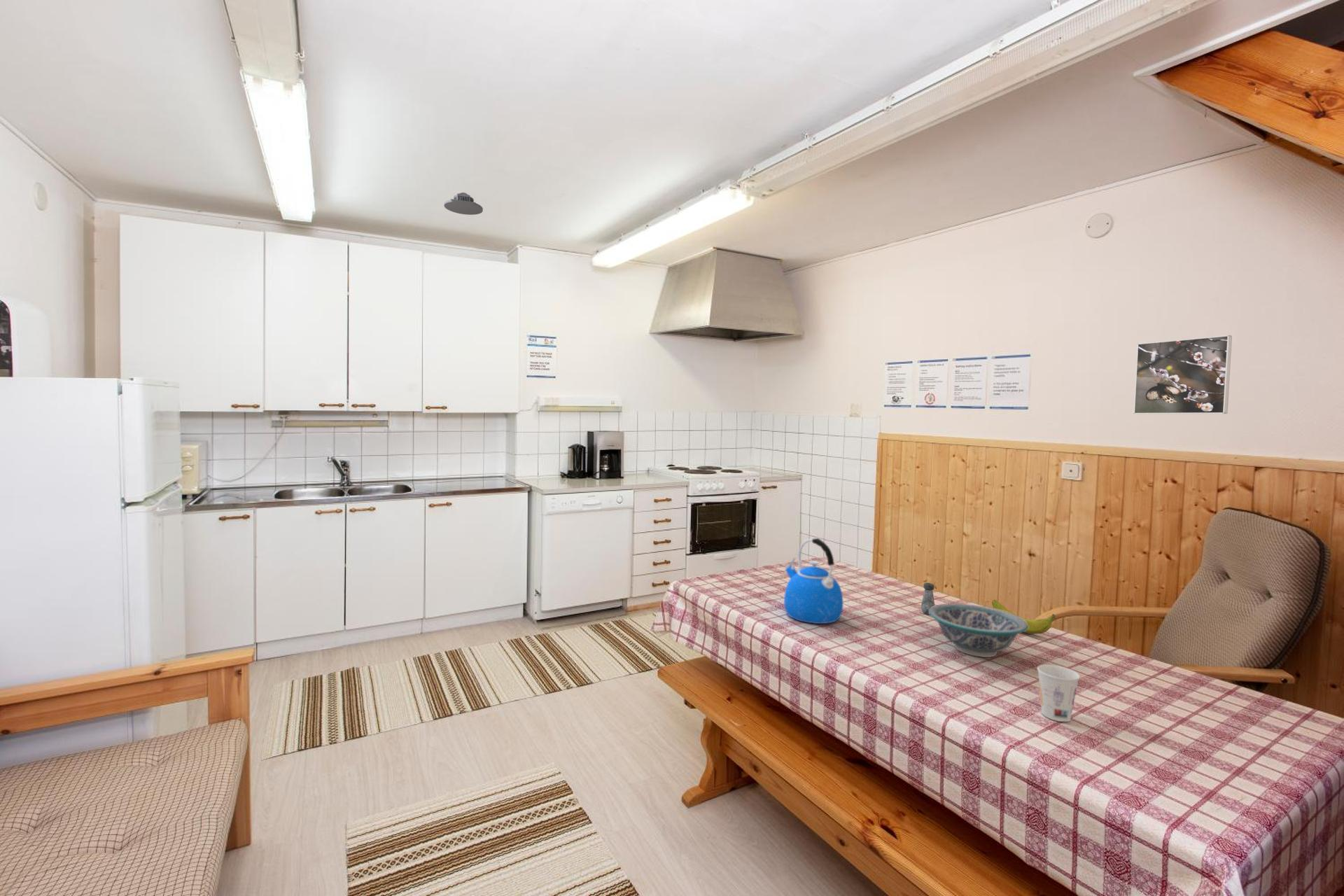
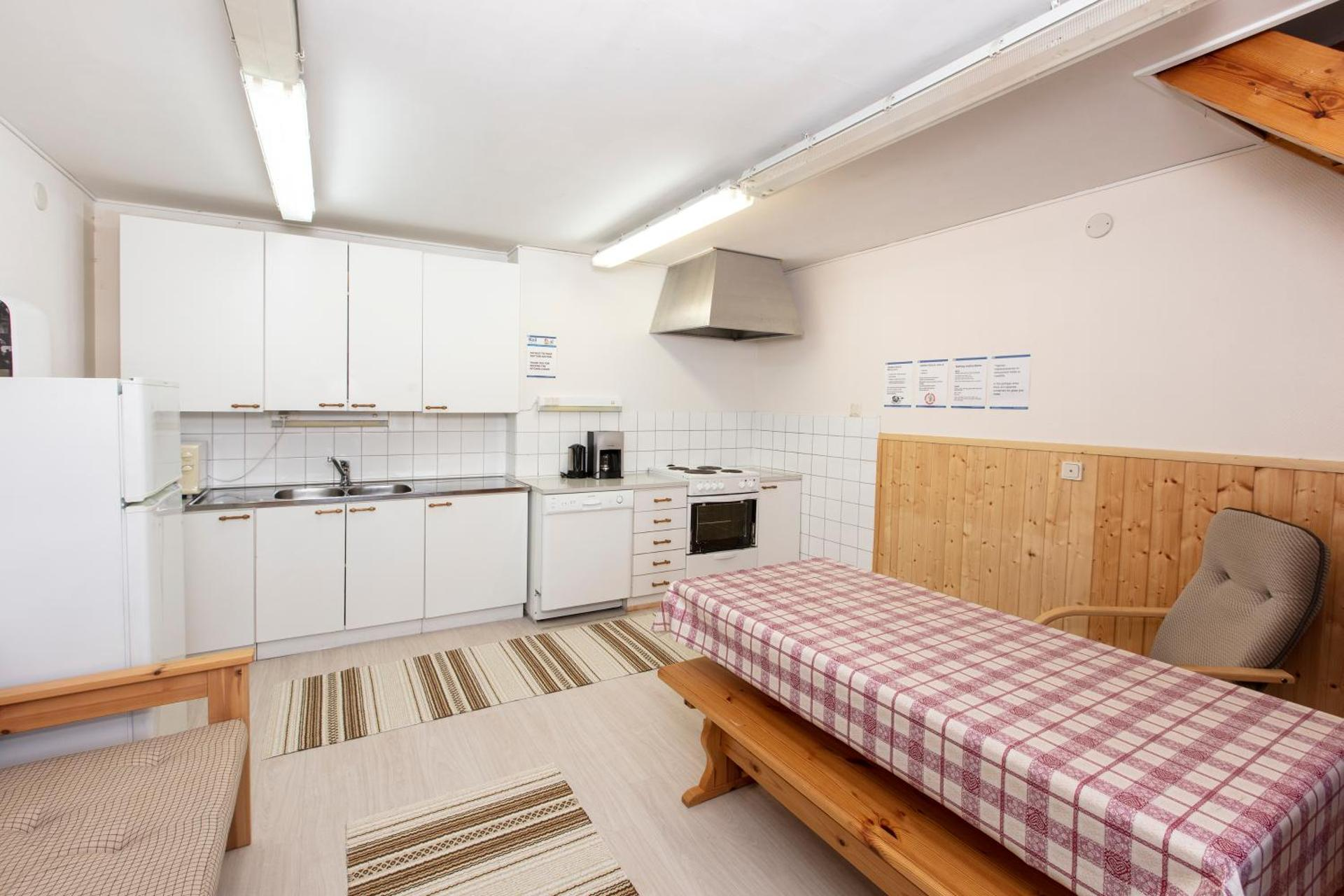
- salt shaker [921,582,935,615]
- kettle [783,538,844,624]
- bowl [929,603,1028,658]
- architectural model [443,192,484,216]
- cup [1037,664,1081,722]
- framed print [1133,335,1233,414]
- banana [991,599,1056,634]
